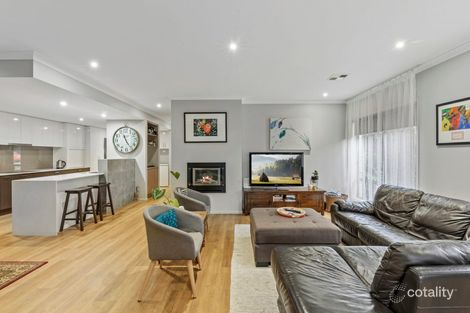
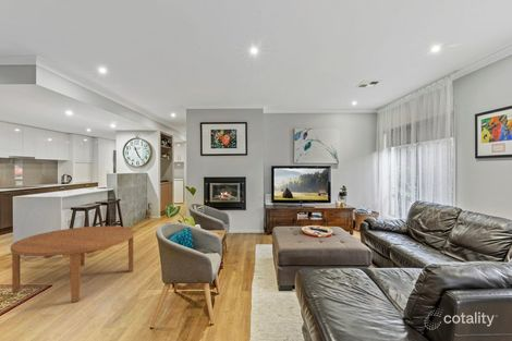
+ dining table [10,226,135,303]
